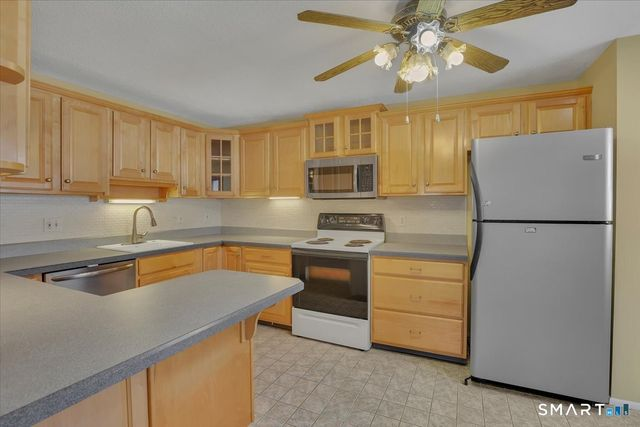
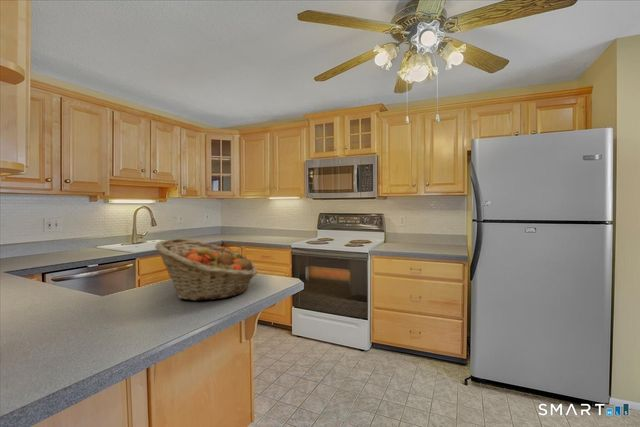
+ fruit basket [154,238,258,302]
